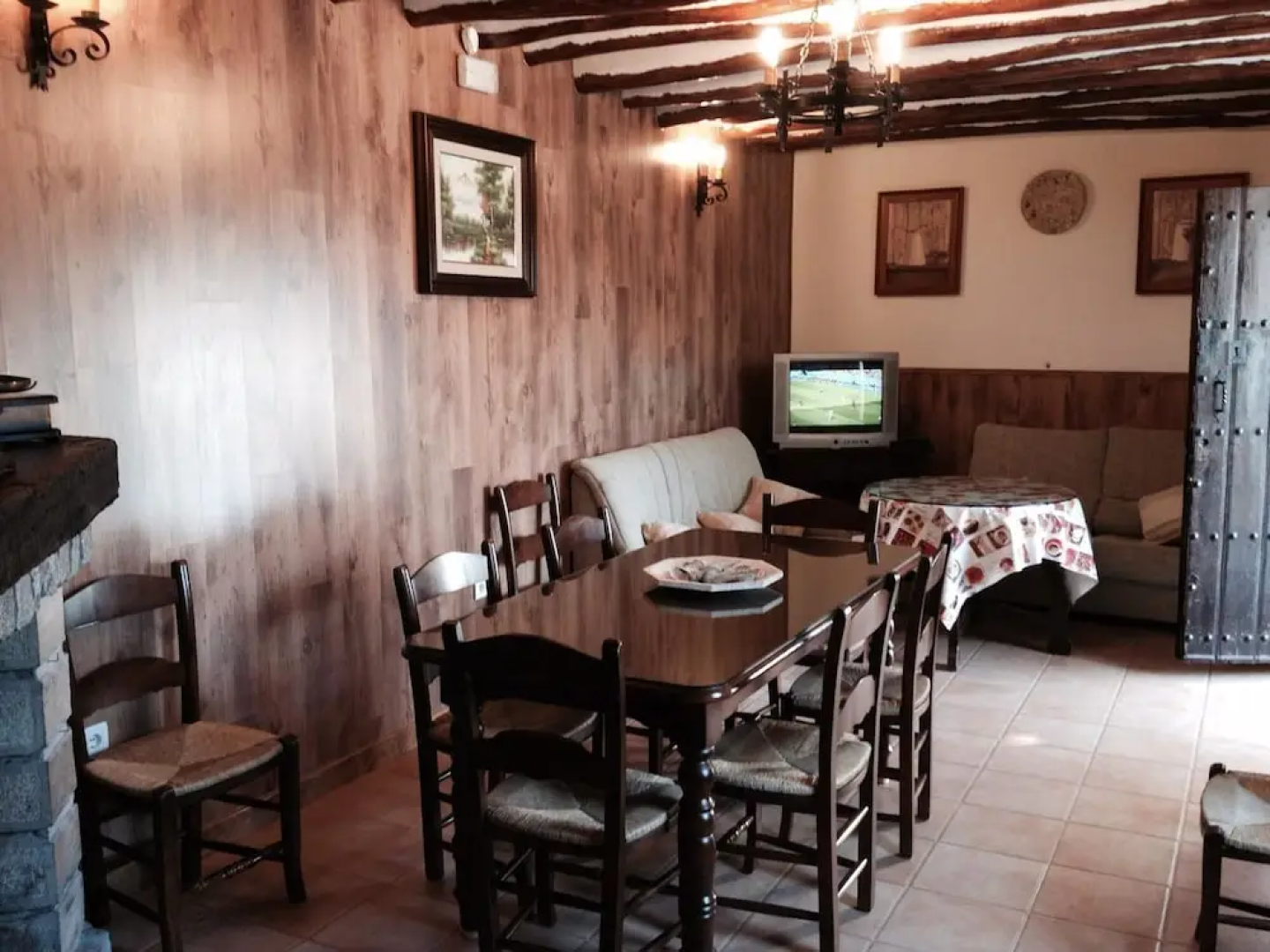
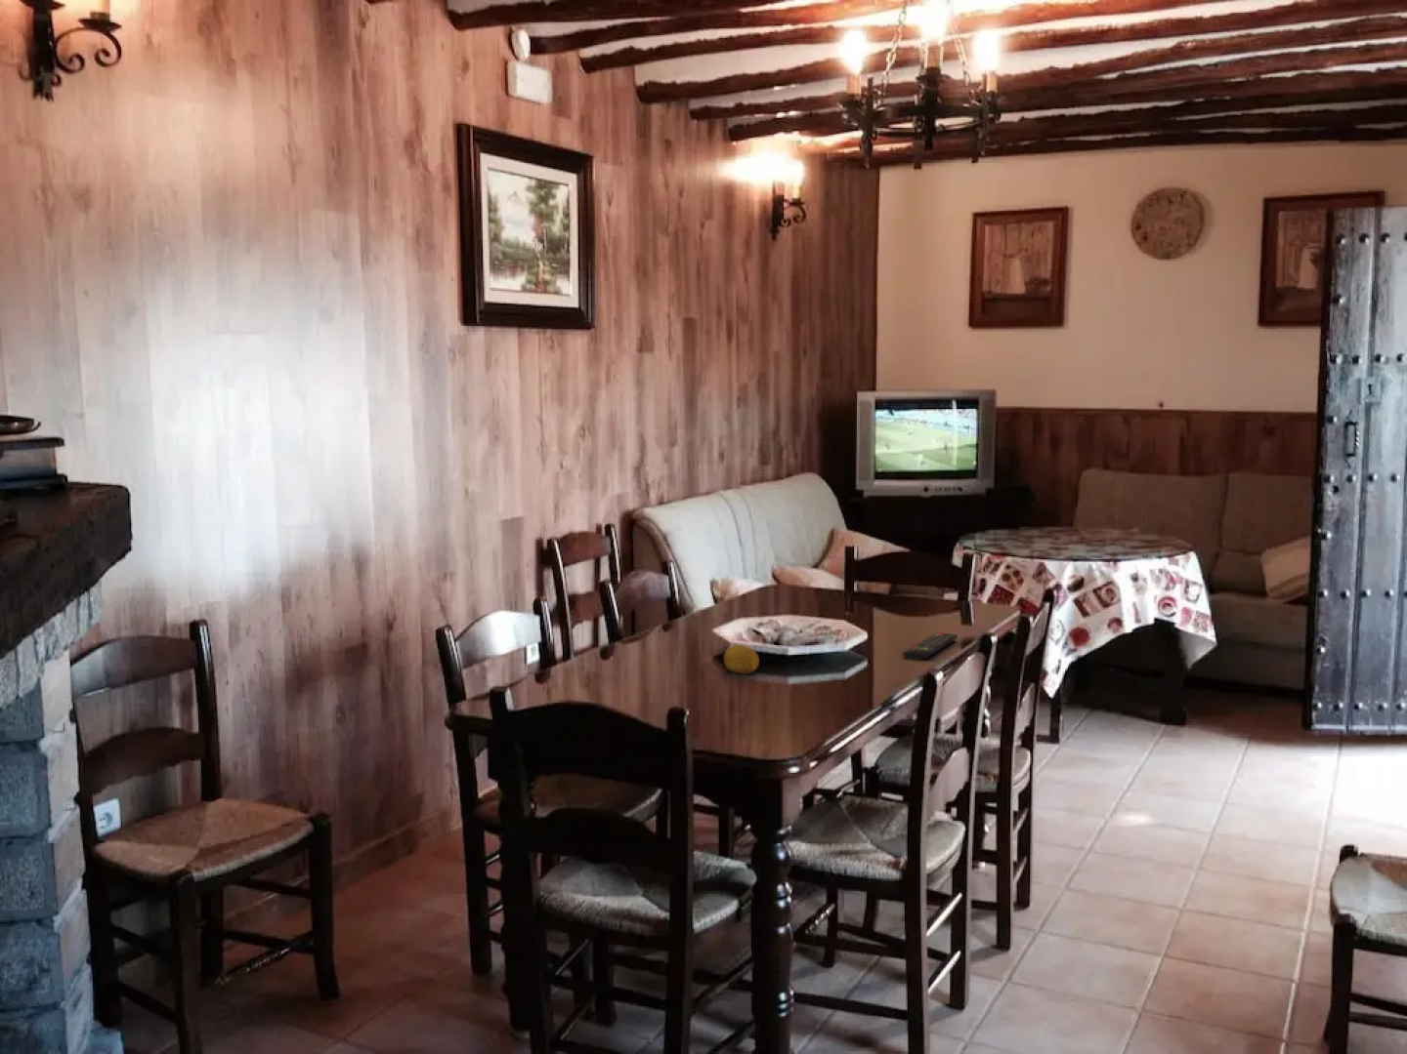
+ fruit [723,644,760,675]
+ remote control [902,632,958,661]
